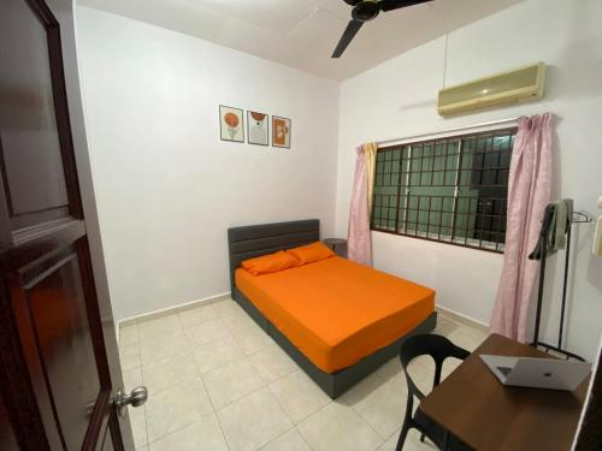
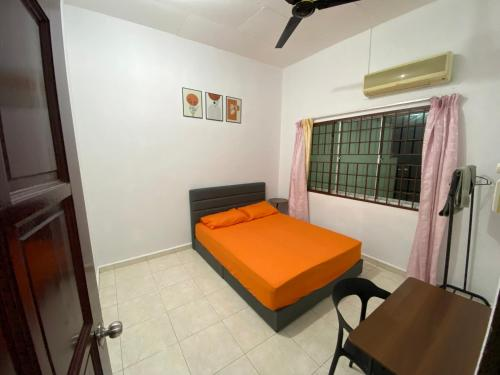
- laptop [478,354,594,392]
